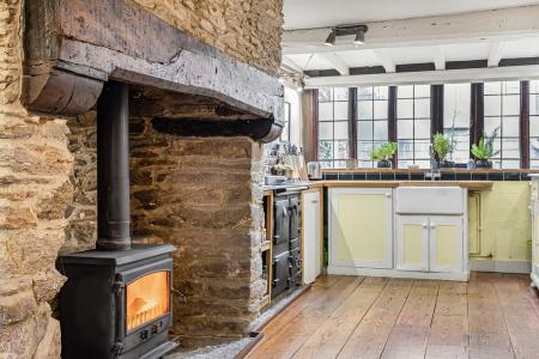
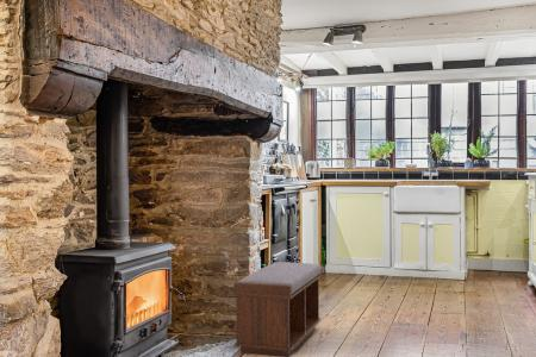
+ bench [233,261,323,357]
